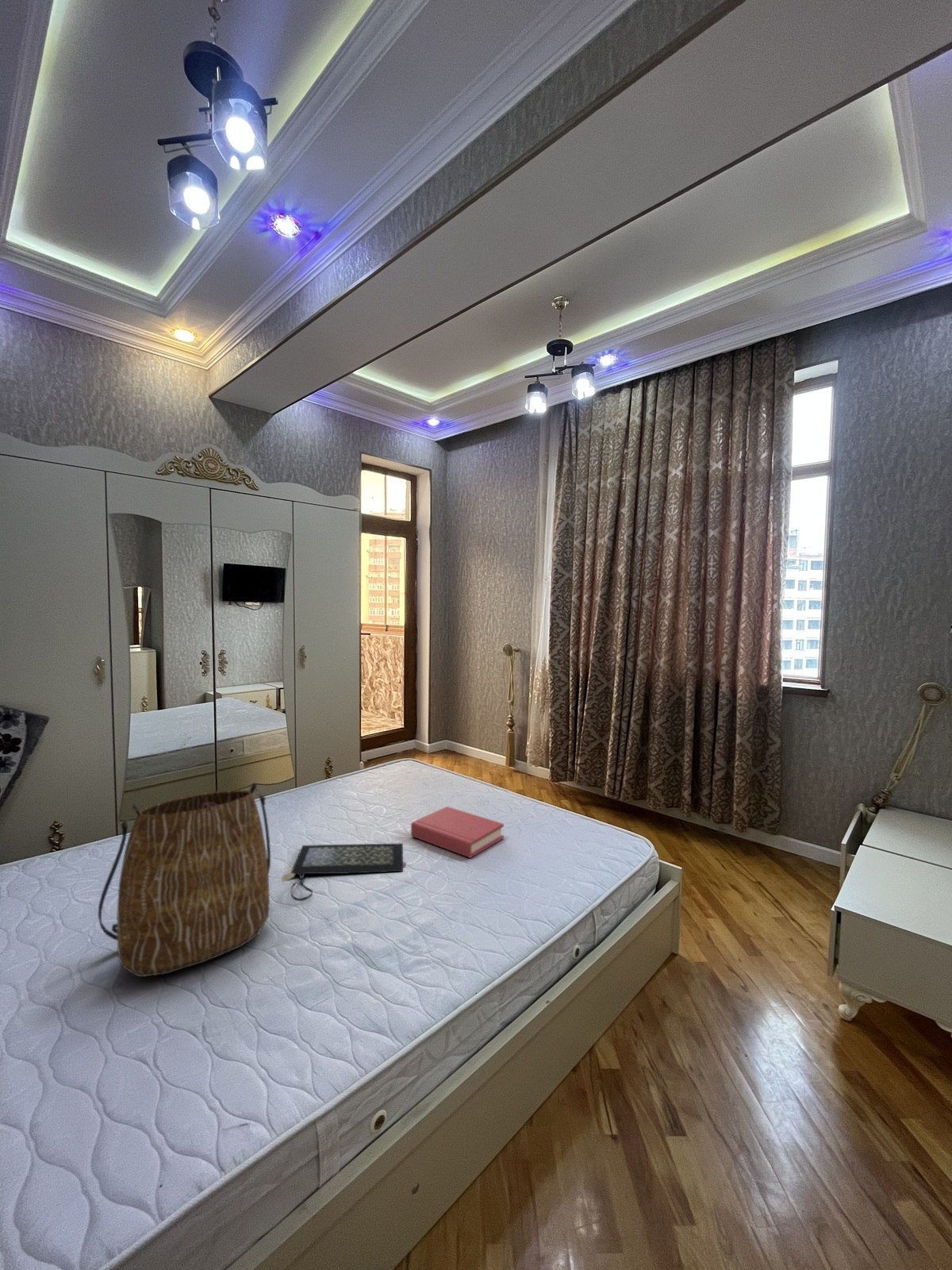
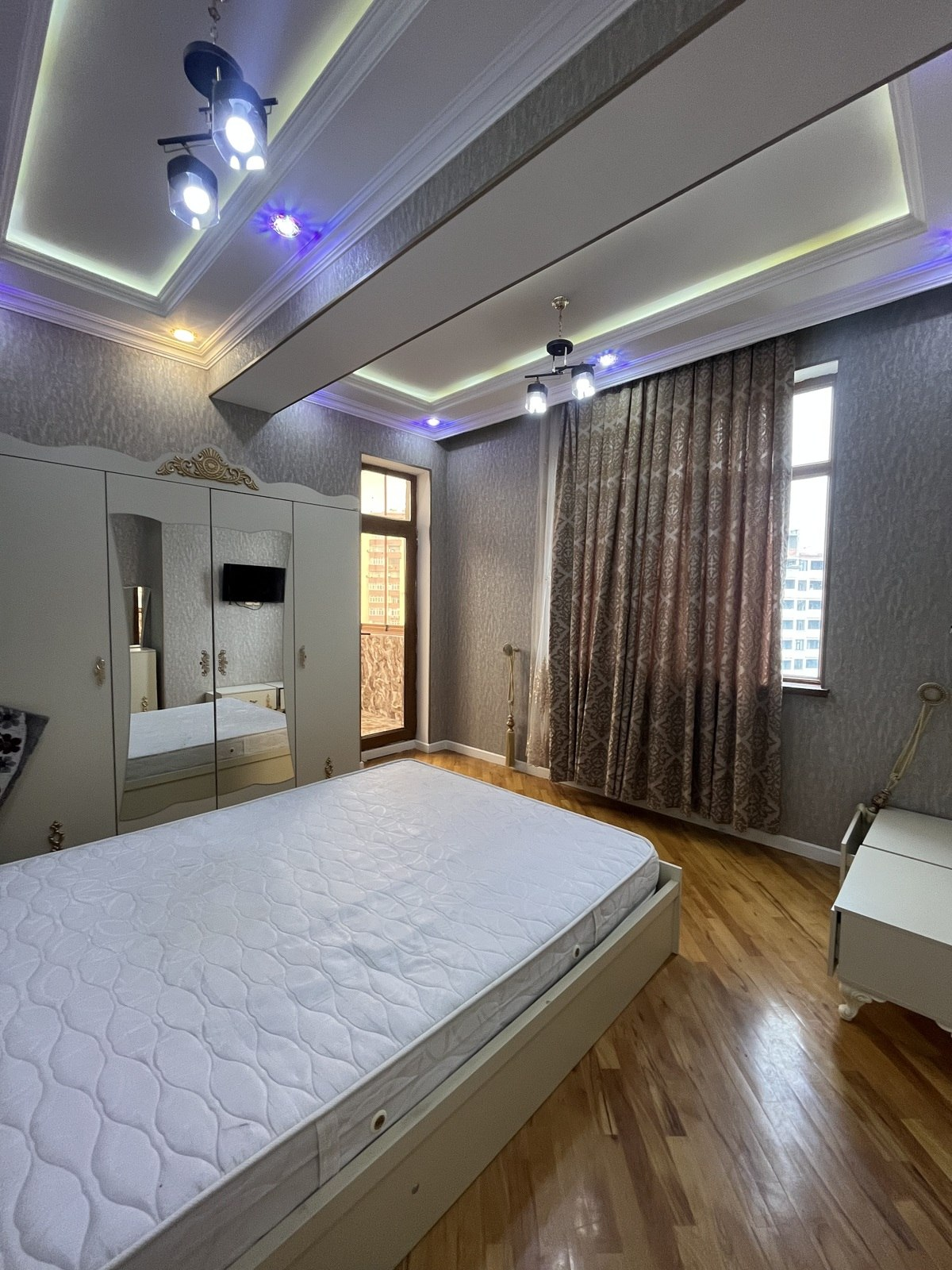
- tote bag [98,782,271,978]
- clutch bag [282,842,407,902]
- hardback book [410,806,505,859]
